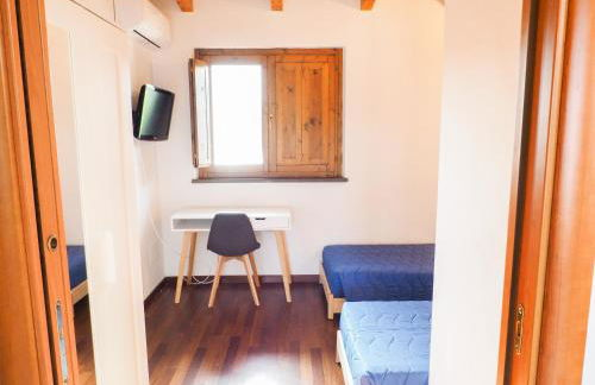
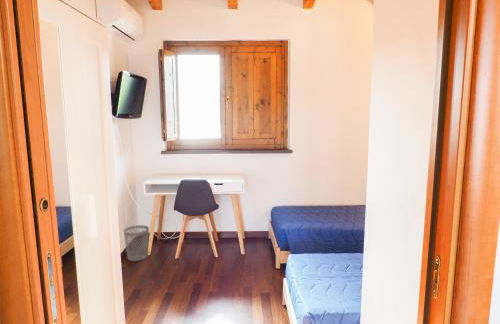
+ wastebasket [123,224,150,262]
